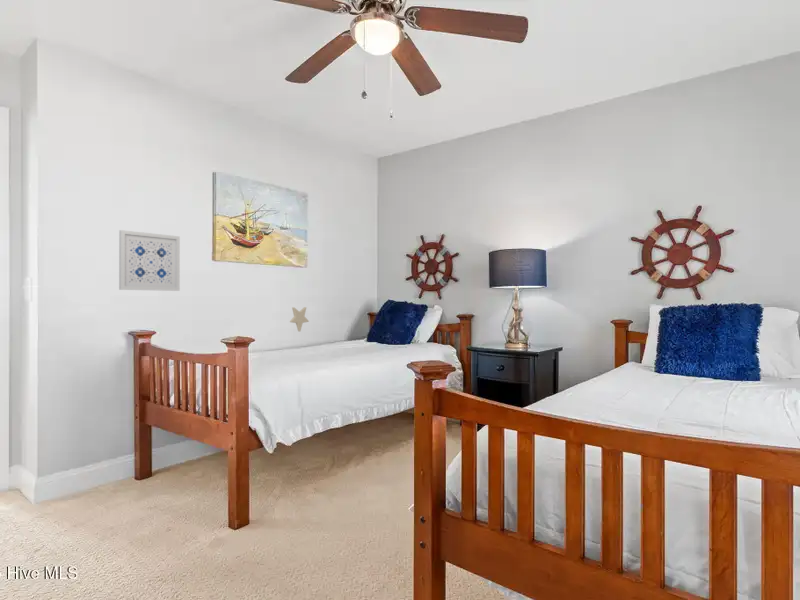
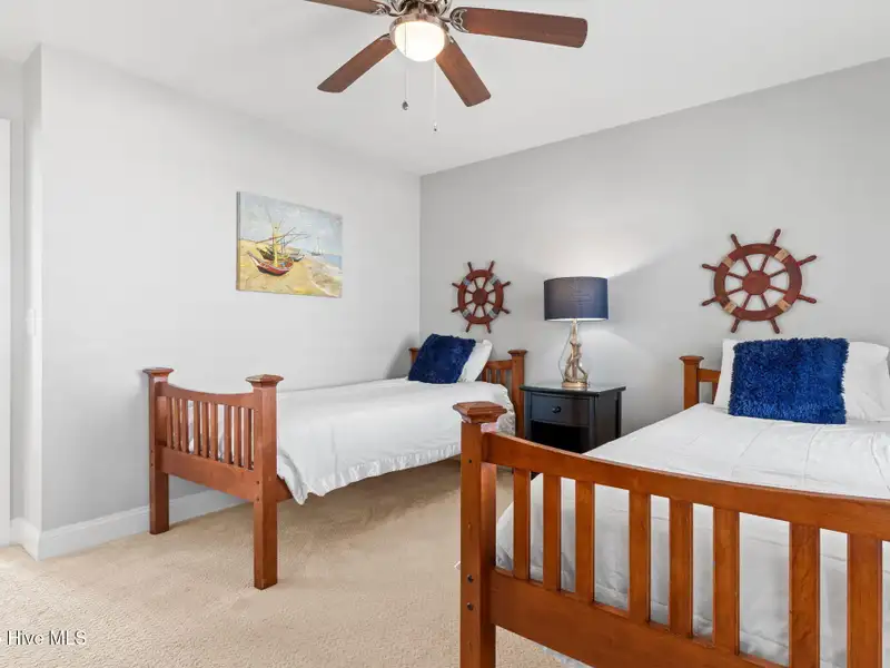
- wall art [118,229,181,292]
- decorative star [289,306,310,332]
